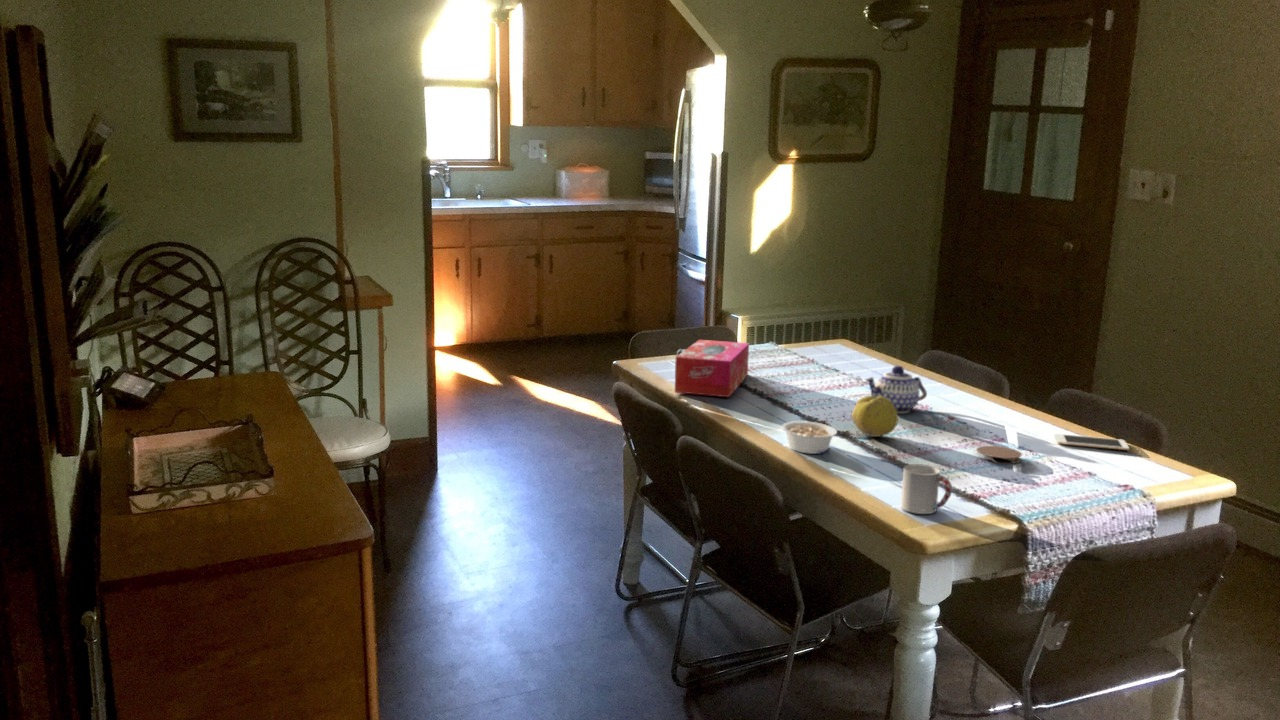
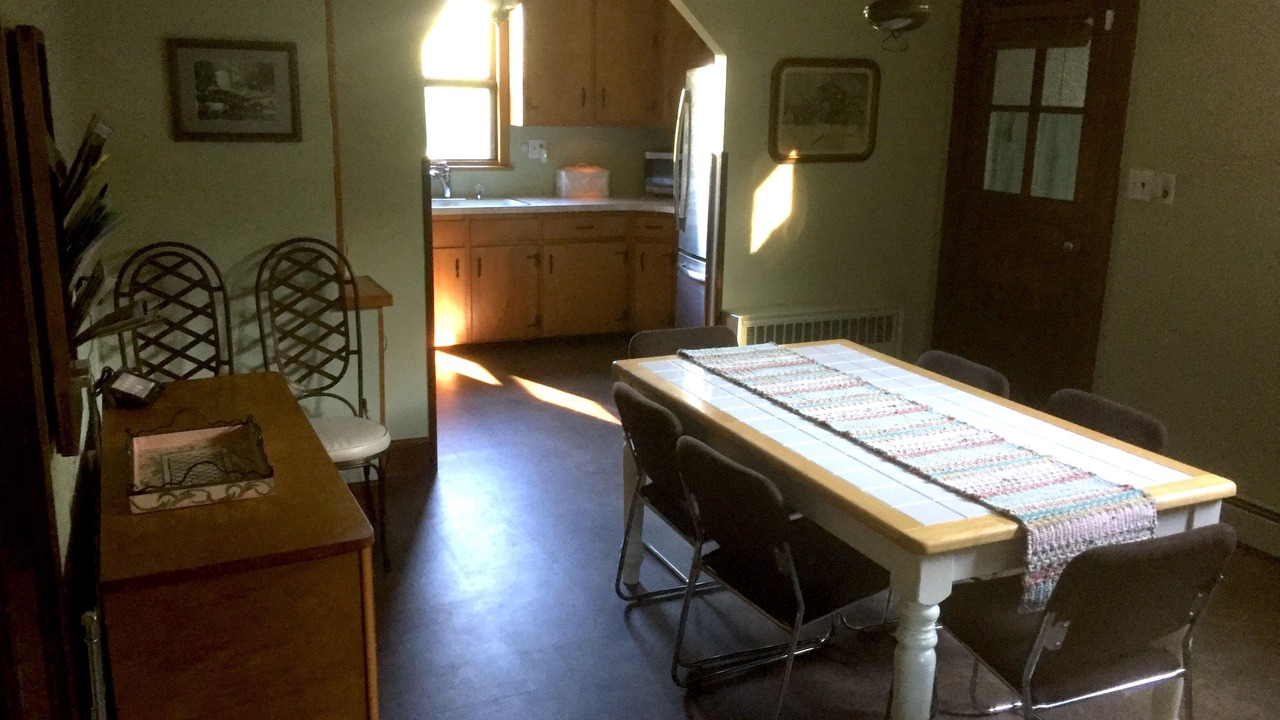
- cup [900,463,953,515]
- coaster [975,445,1023,465]
- legume [781,420,838,455]
- tissue box [674,339,750,398]
- cell phone [1053,433,1130,451]
- fruit [851,395,899,438]
- teapot [864,365,928,414]
